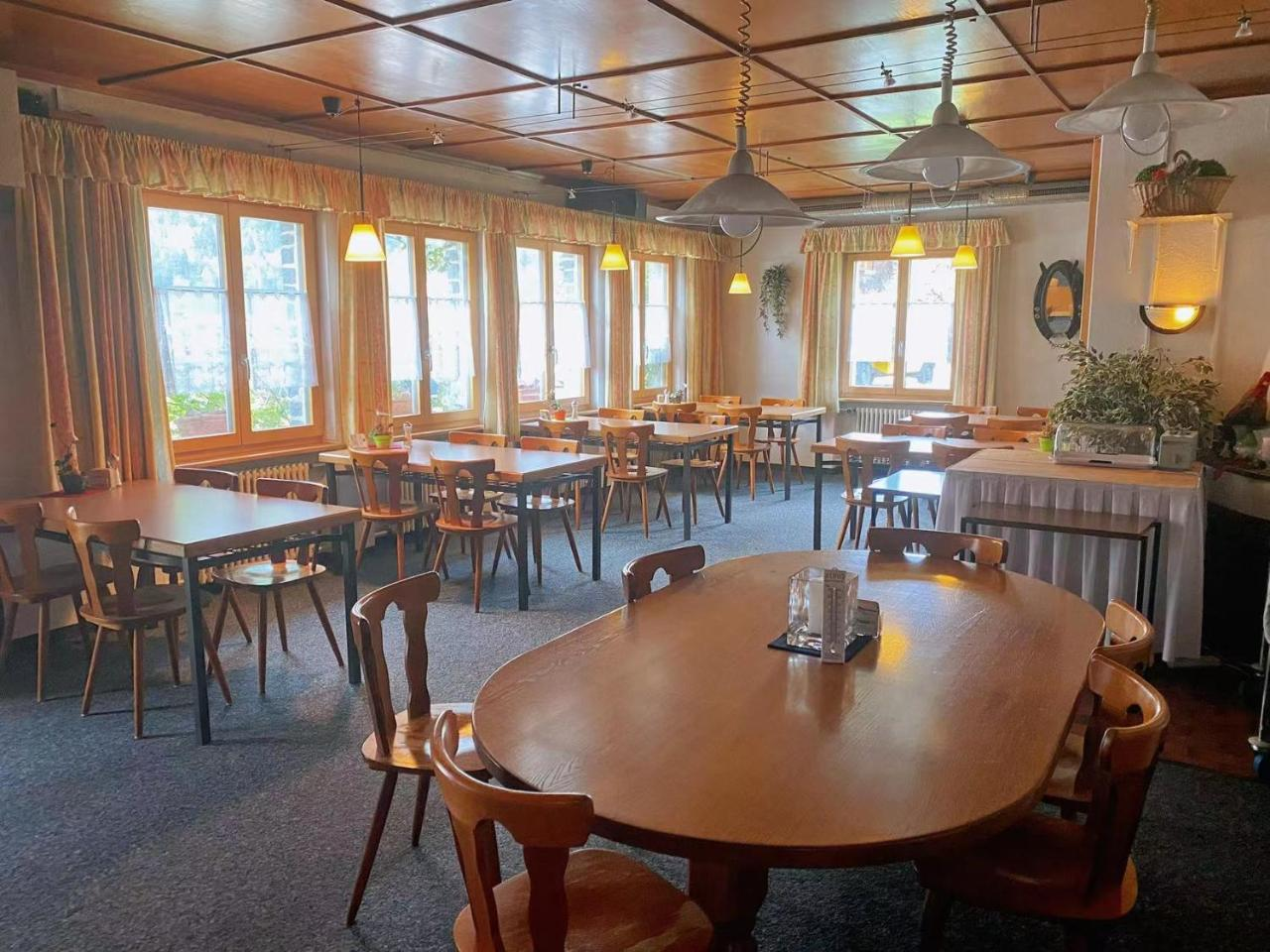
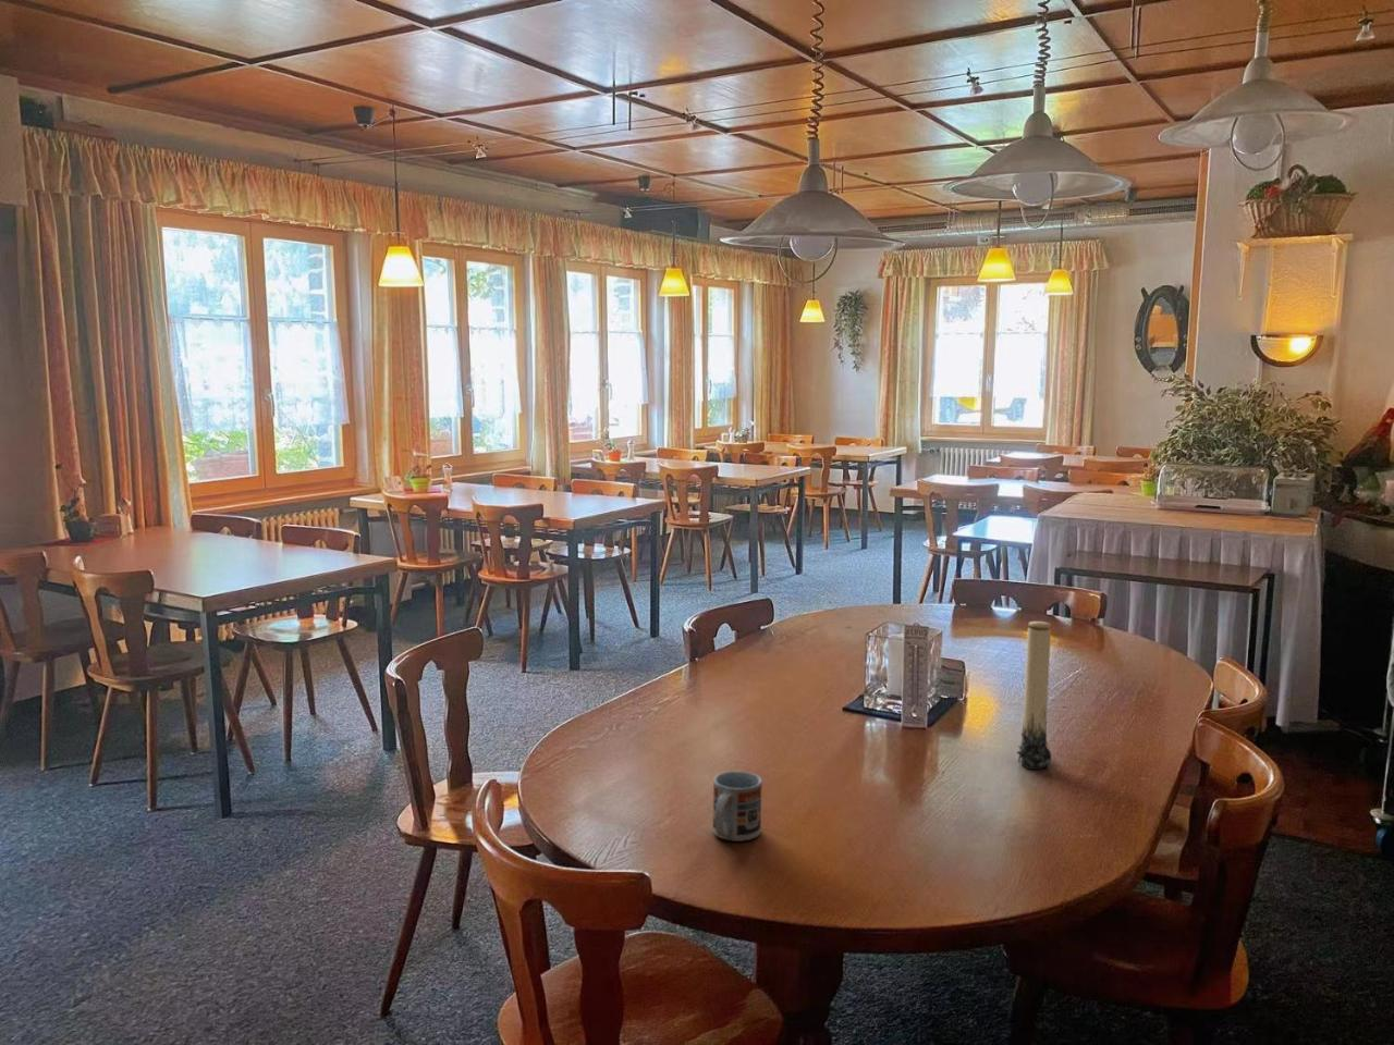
+ candle [1016,620,1052,771]
+ cup [711,771,764,843]
